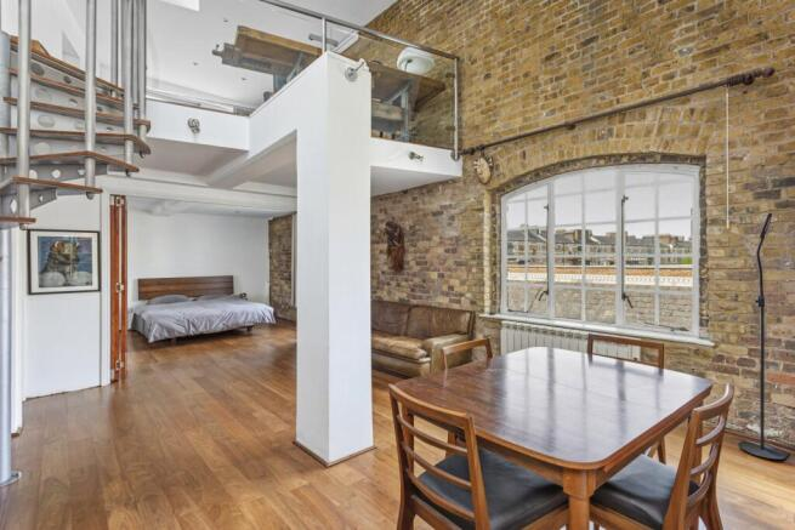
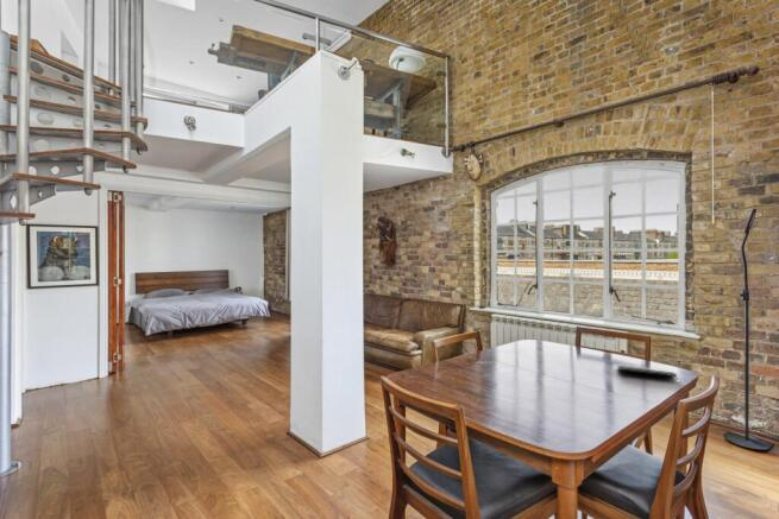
+ notepad [616,365,680,386]
